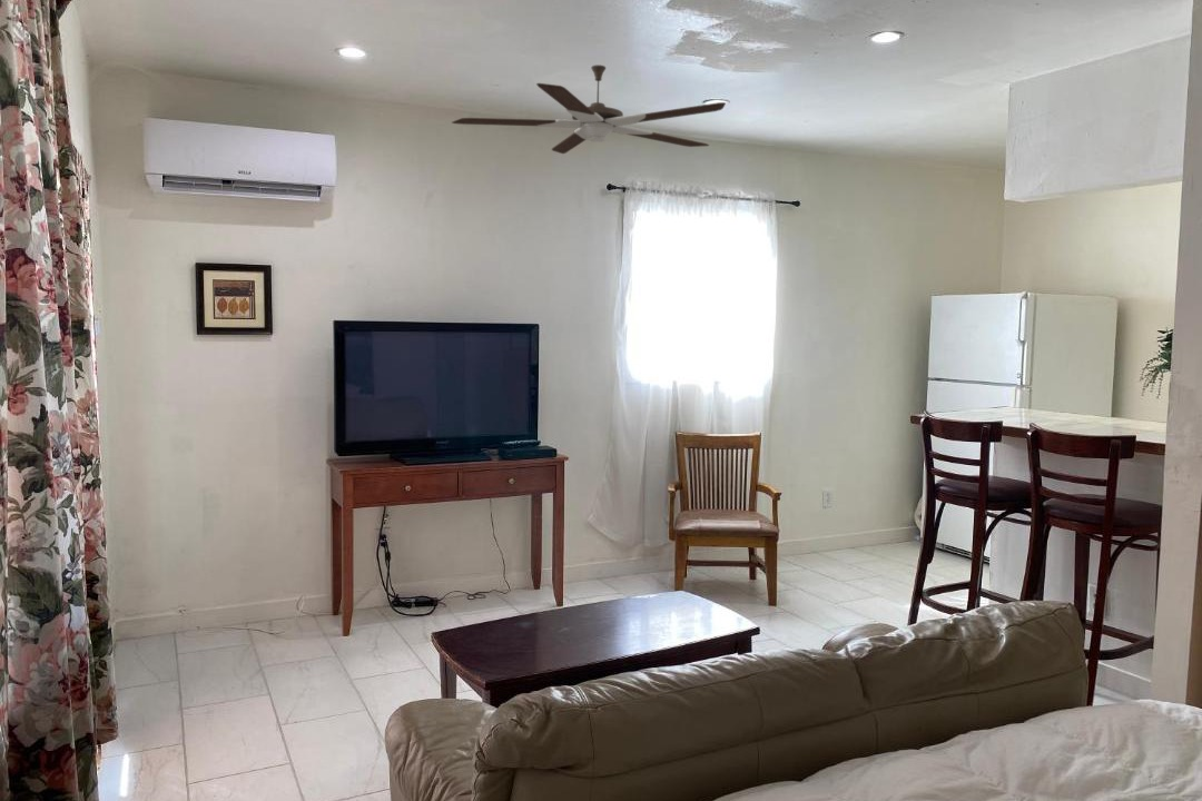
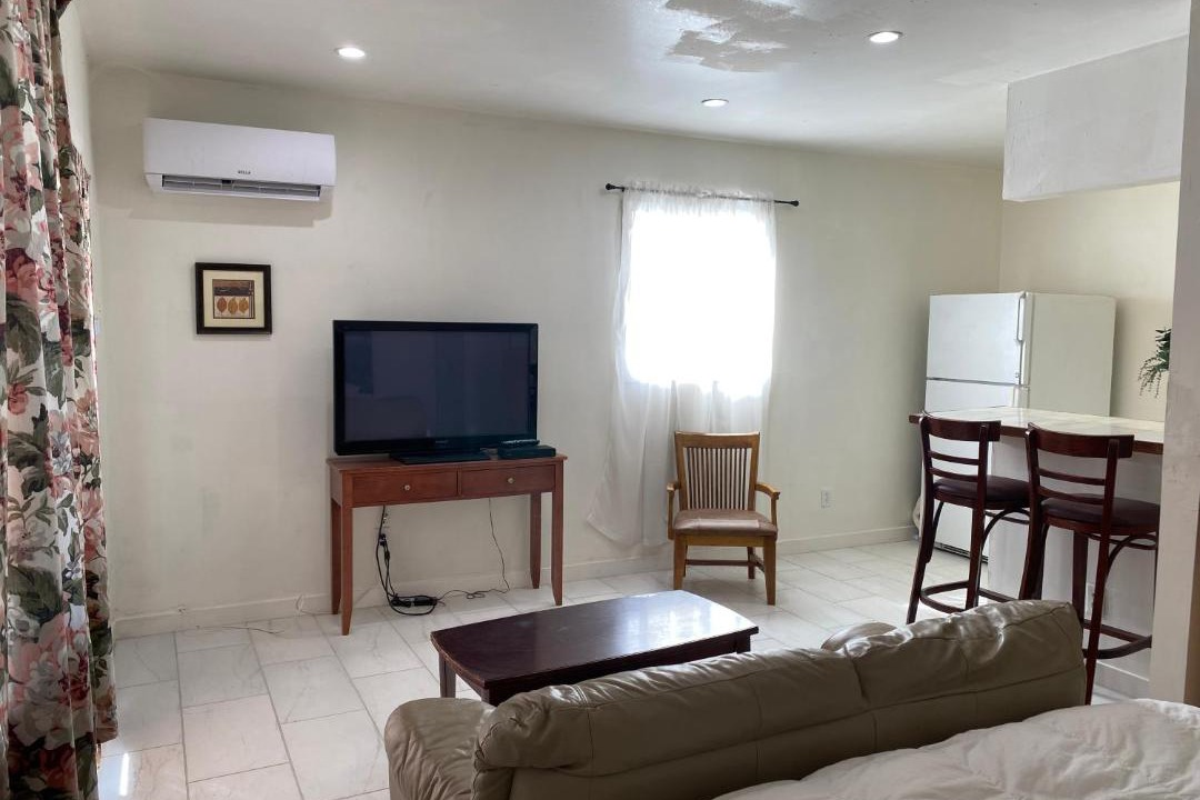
- ceiling fan [451,63,727,155]
